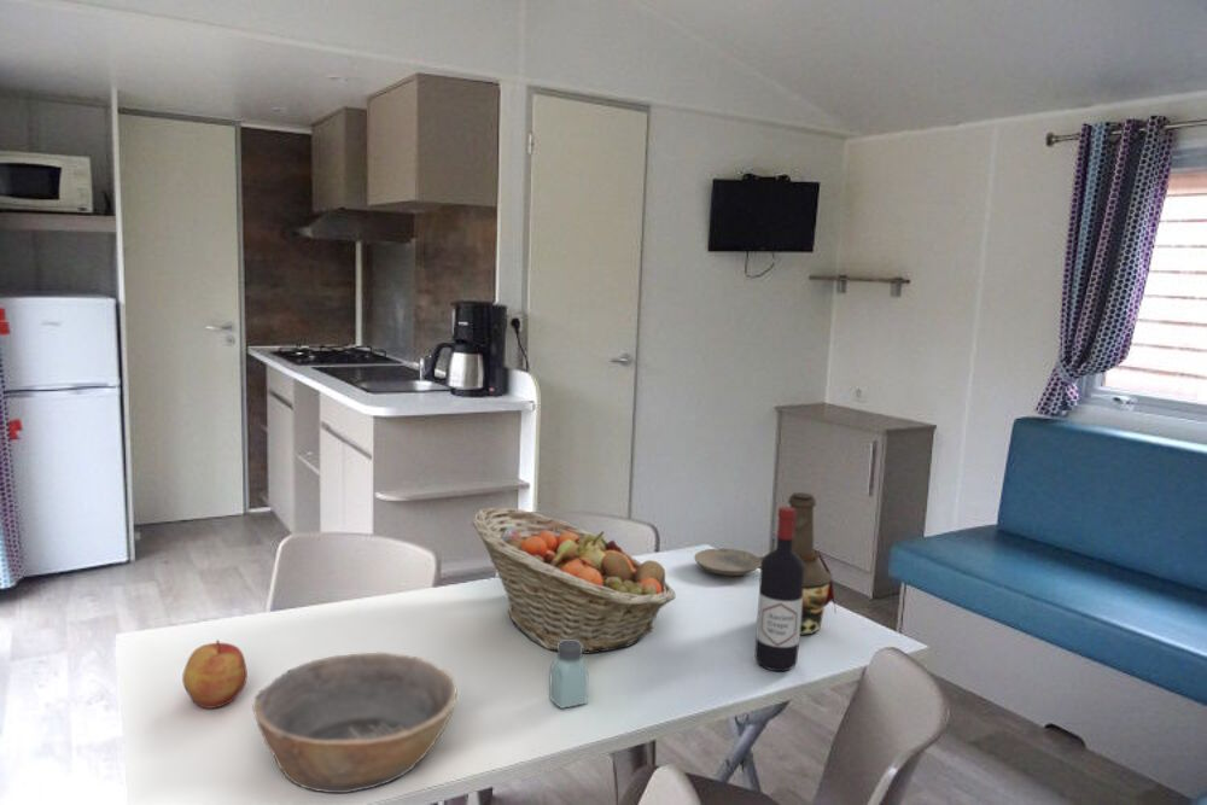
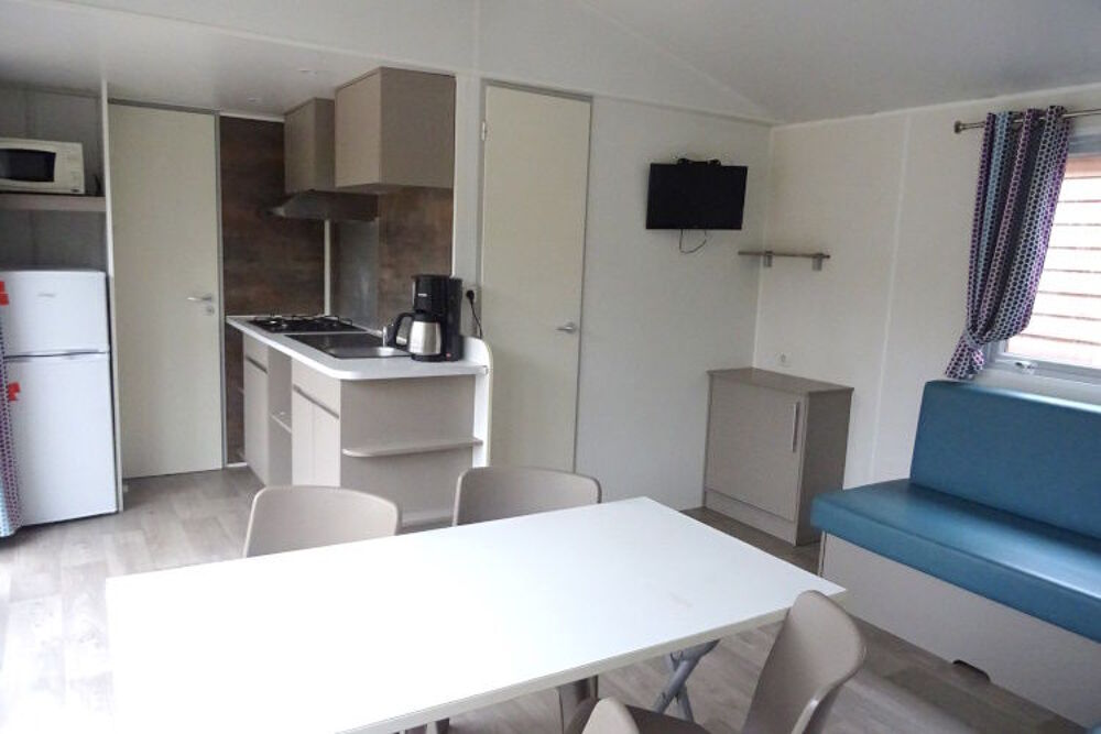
- bowl [251,652,457,794]
- bottle [787,491,838,636]
- apple [181,638,249,710]
- wine bottle [754,506,805,672]
- fruit basket [471,506,676,654]
- plate [693,548,762,577]
- saltshaker [548,640,589,710]
